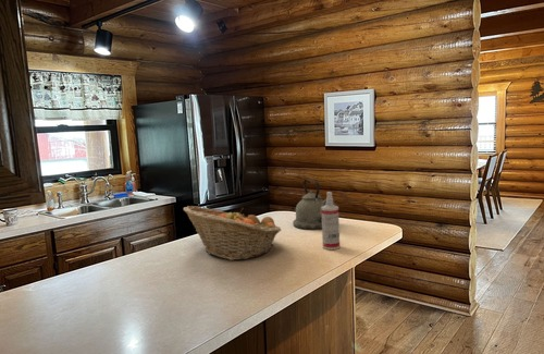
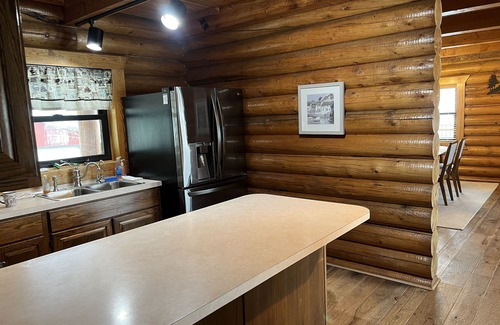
- kettle [292,178,326,230]
- fruit basket [182,205,282,261]
- spray bottle [321,191,341,251]
